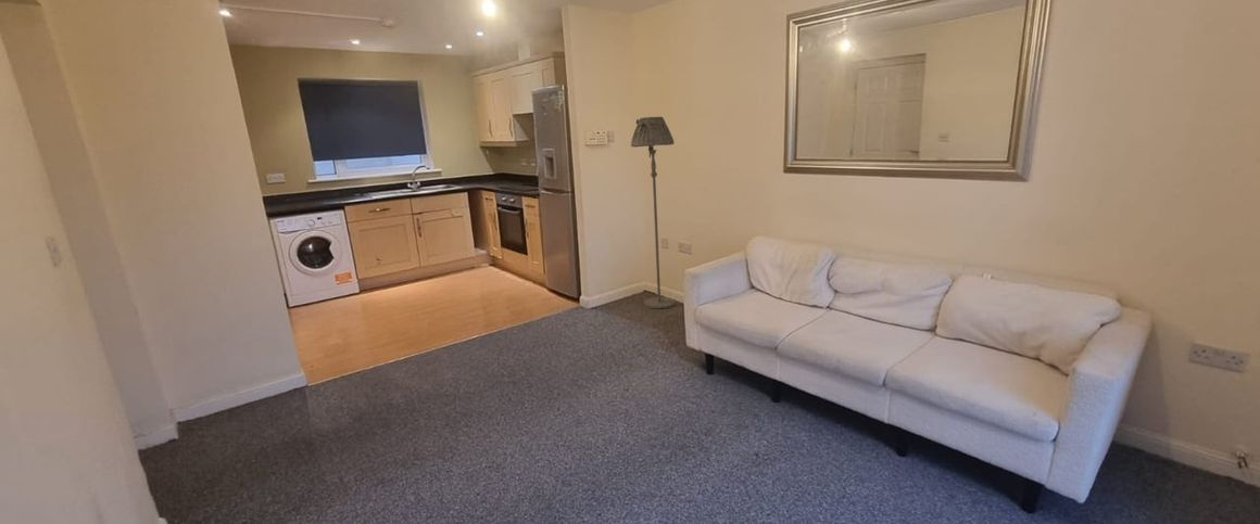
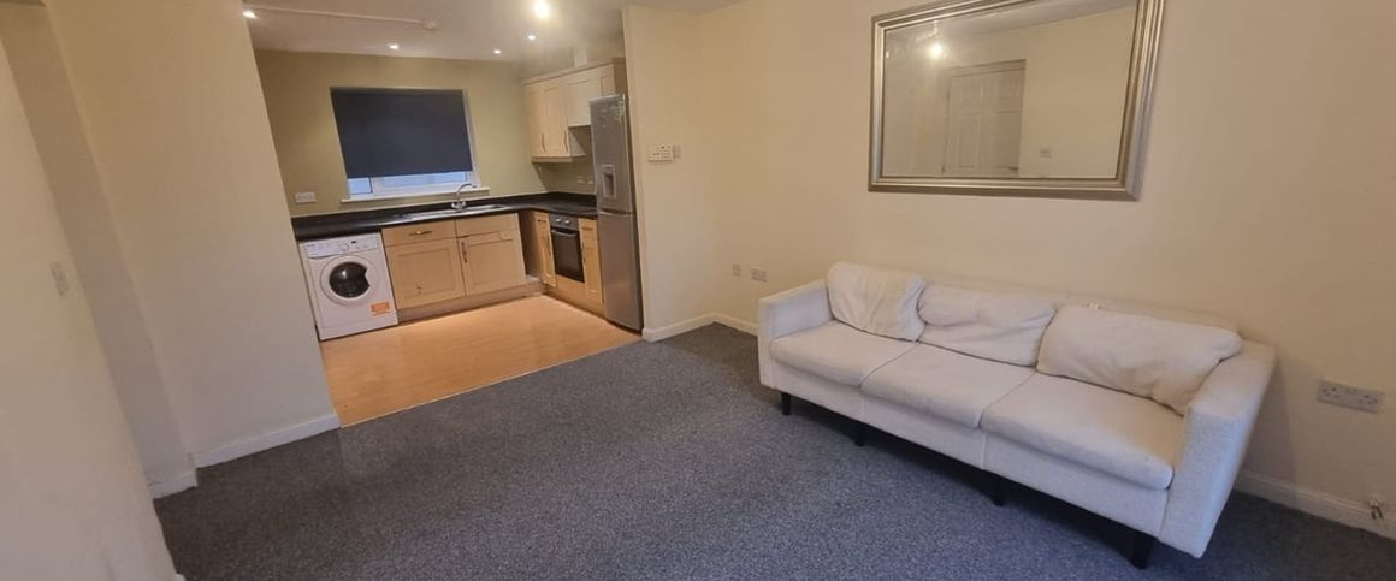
- floor lamp [630,116,676,309]
